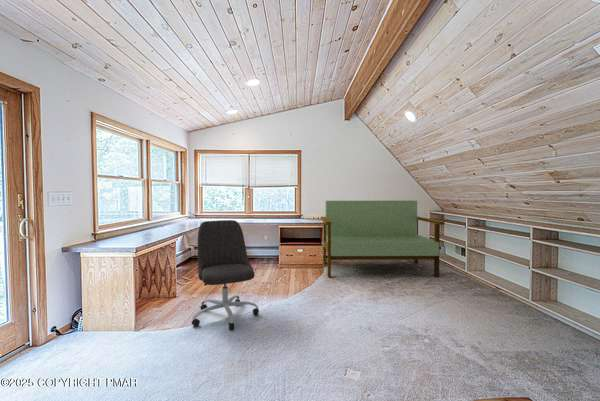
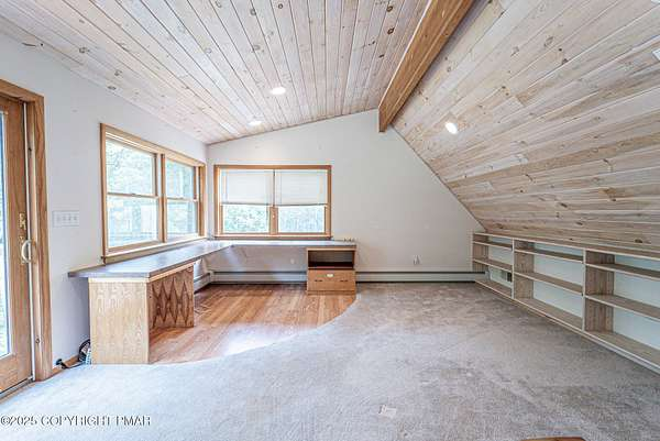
- office chair [191,219,260,331]
- sofa [320,199,446,278]
